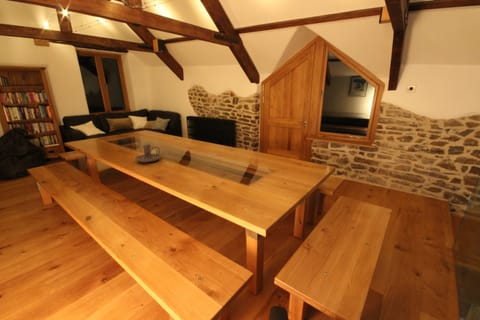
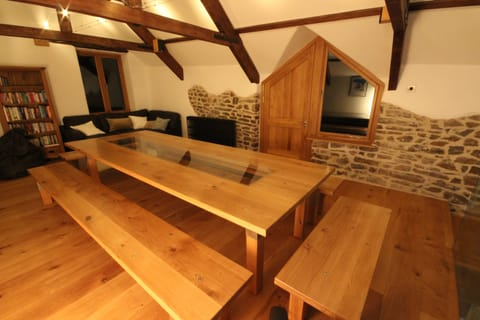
- candle holder [134,144,162,163]
